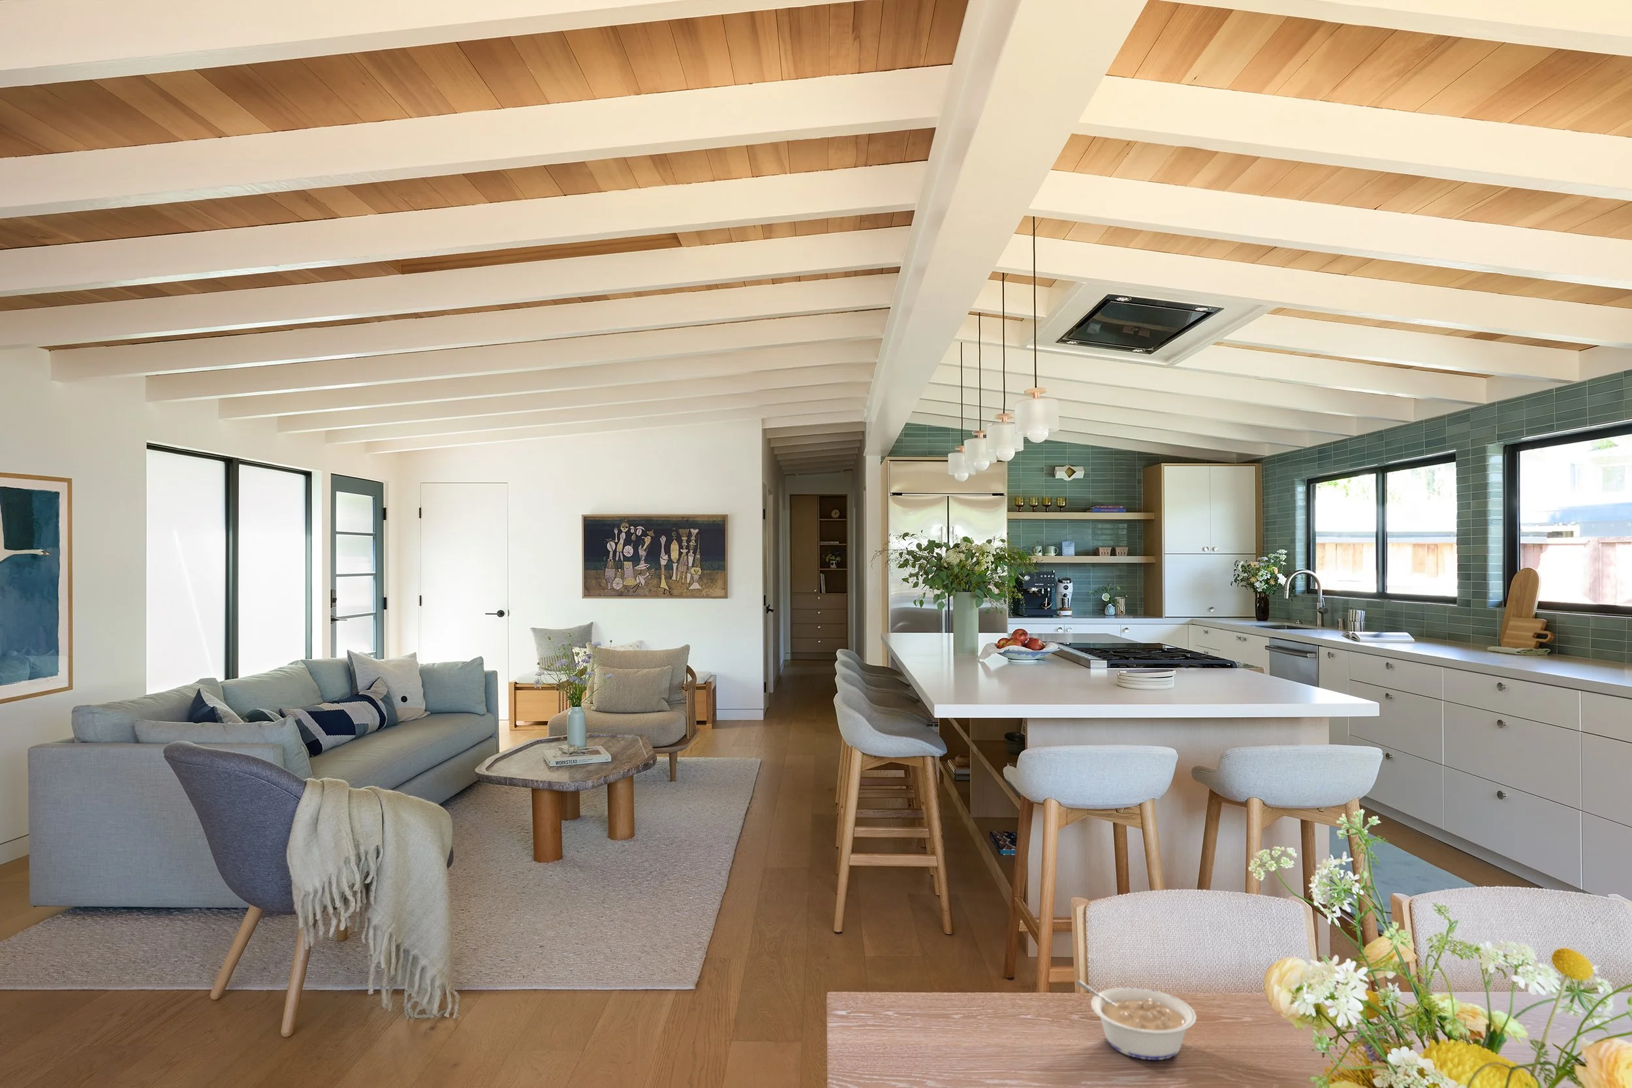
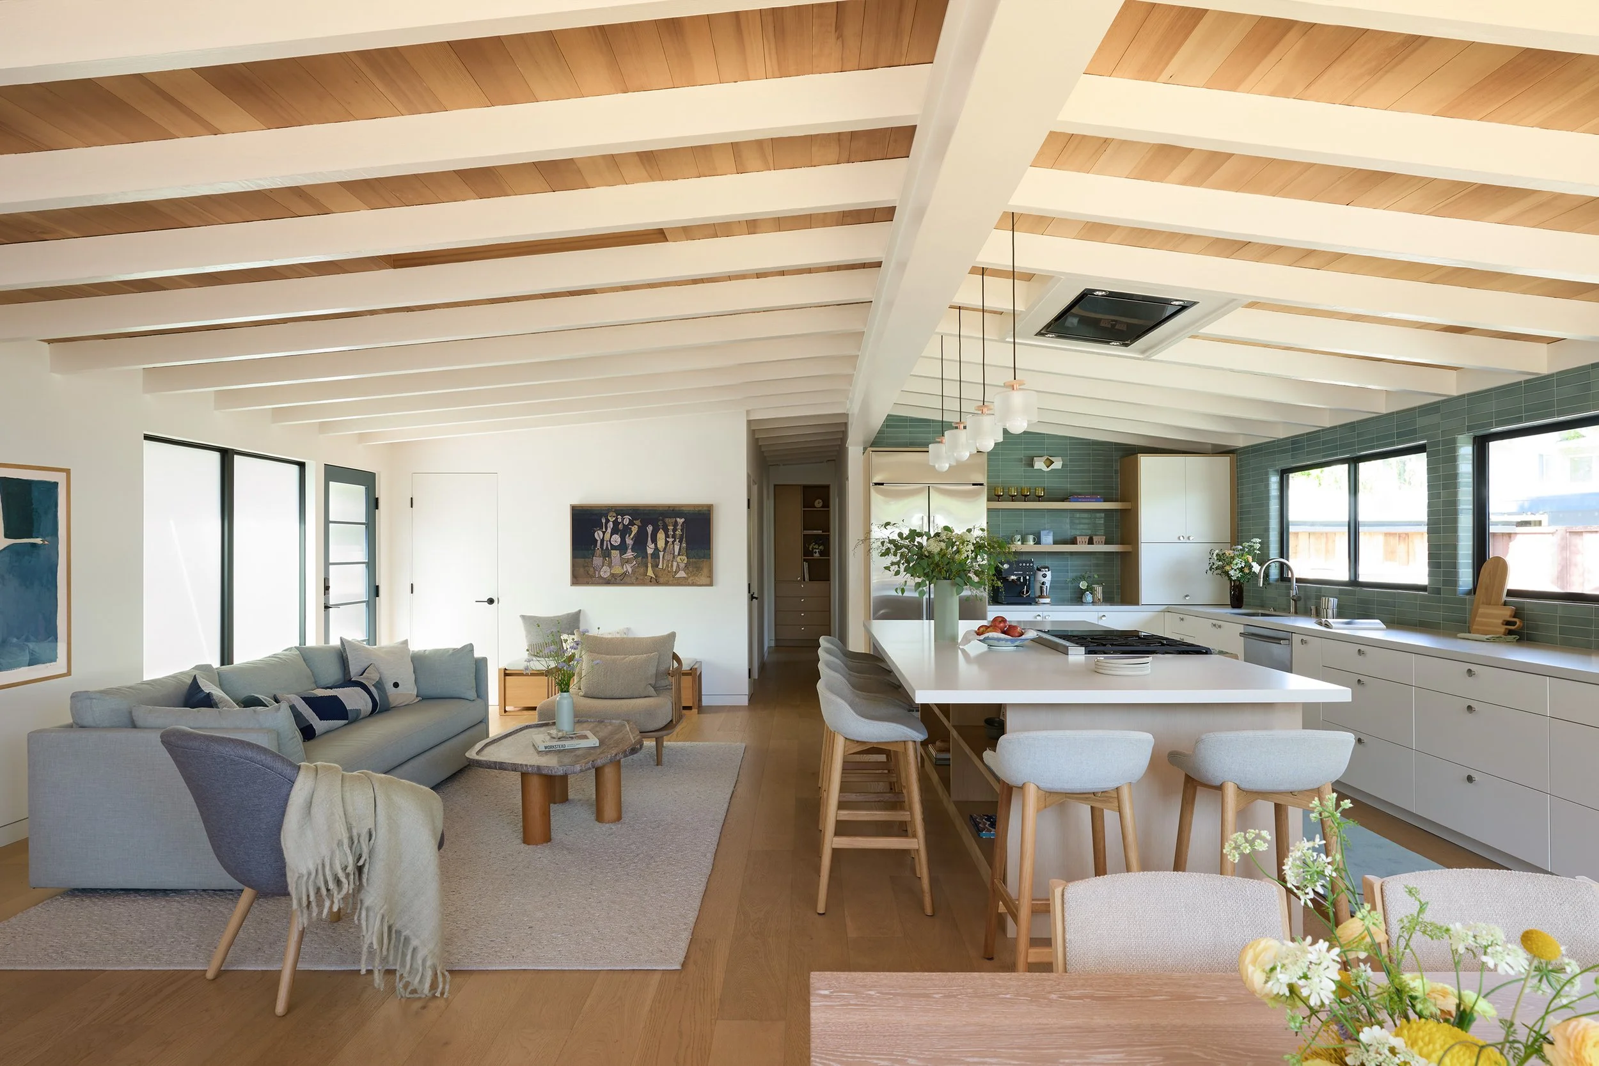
- legume [1075,980,1197,1060]
